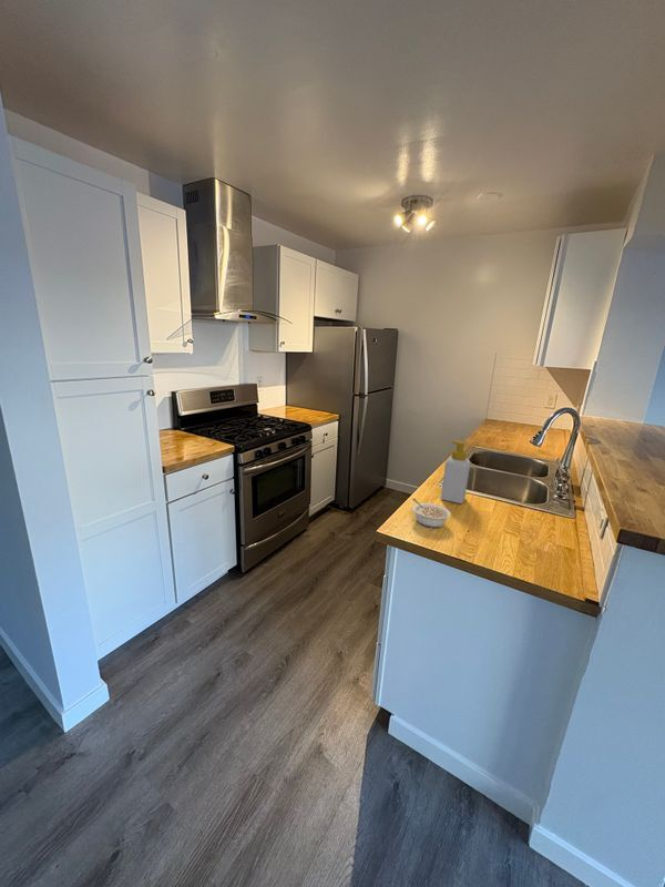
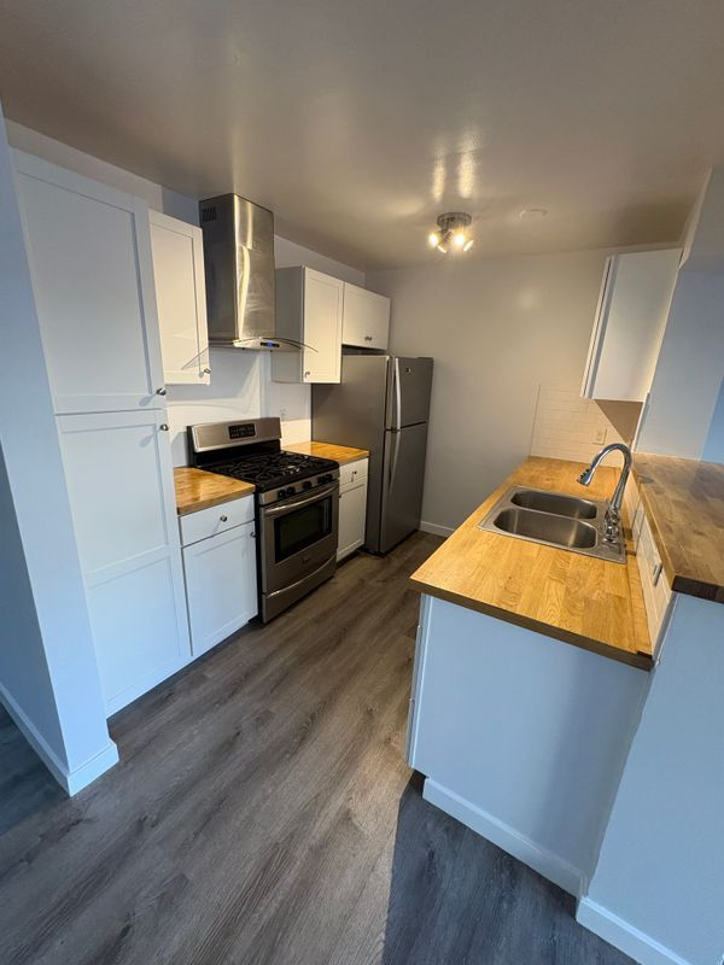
- legume [411,498,452,529]
- soap bottle [440,440,471,504]
